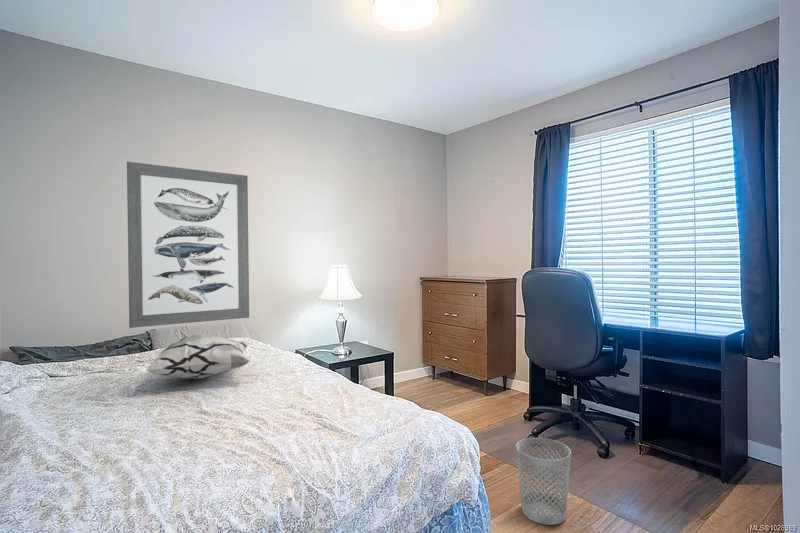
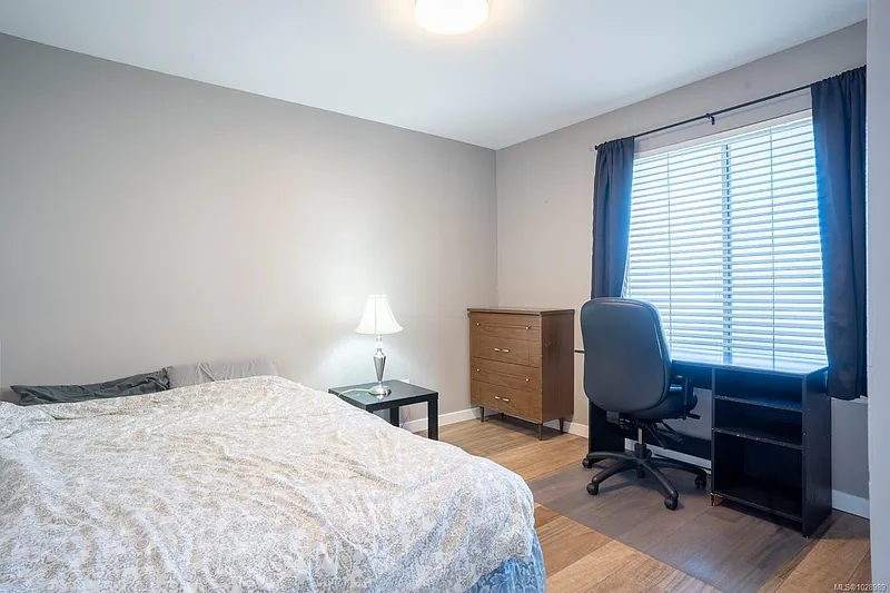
- wall art [126,161,250,329]
- wastebasket [515,437,572,526]
- decorative pillow [146,333,251,380]
